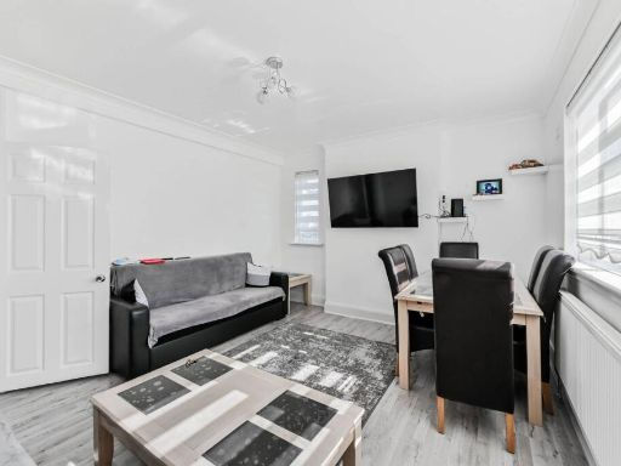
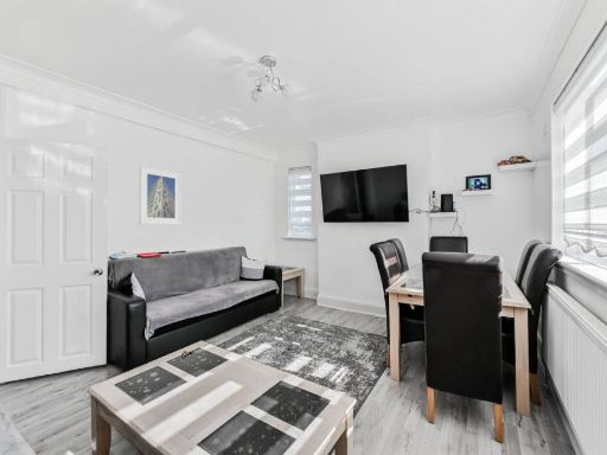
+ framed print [139,165,183,226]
